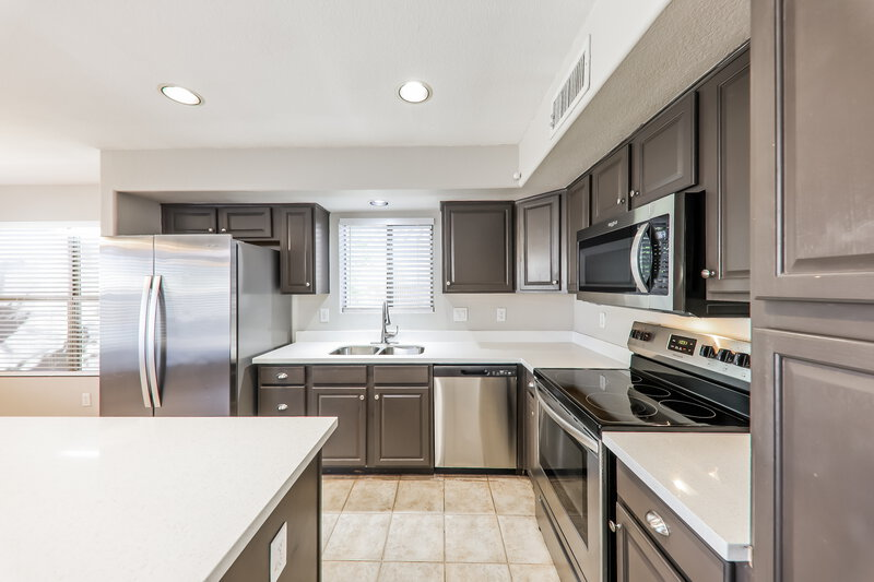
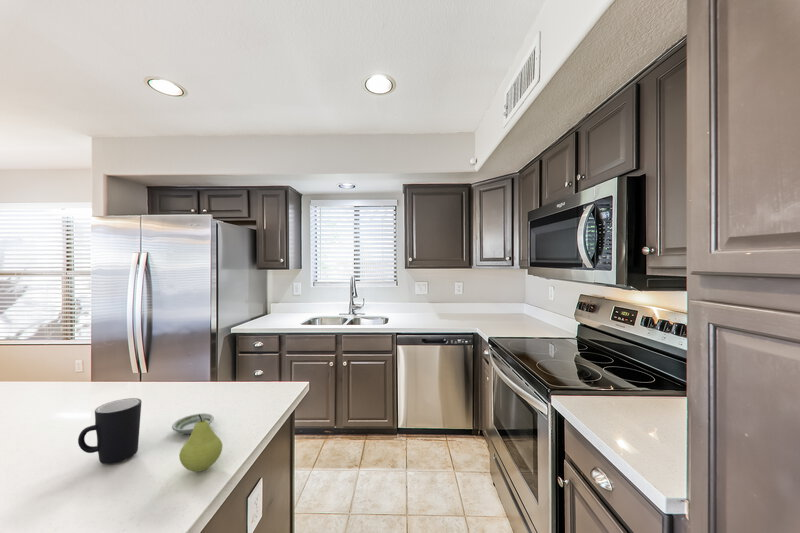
+ mug [77,397,142,465]
+ saucer [171,412,215,435]
+ fruit [178,414,223,473]
